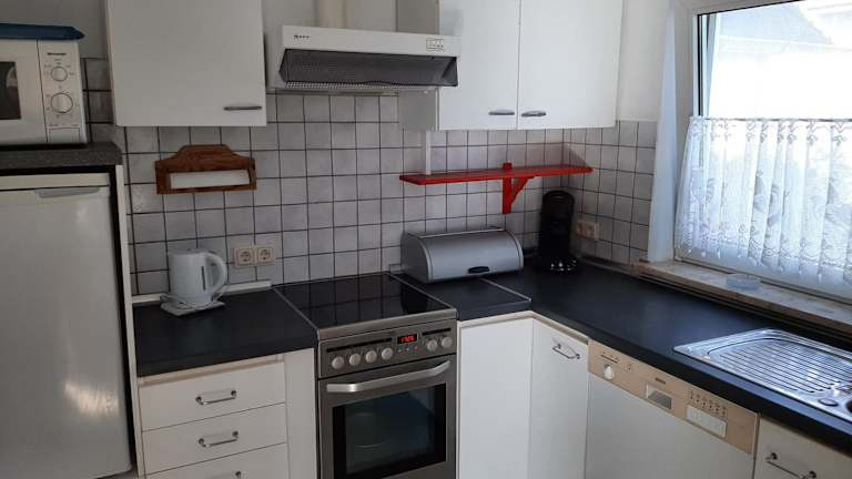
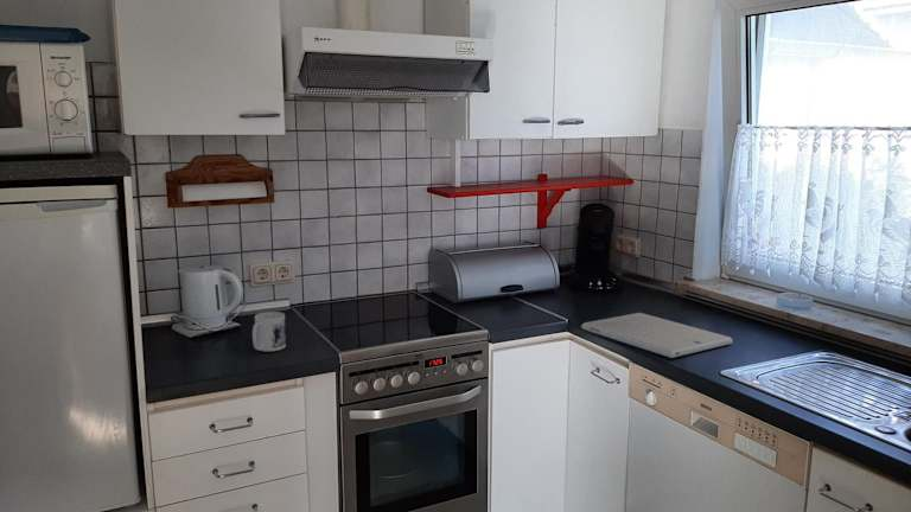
+ mug [251,311,287,353]
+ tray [580,312,734,359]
